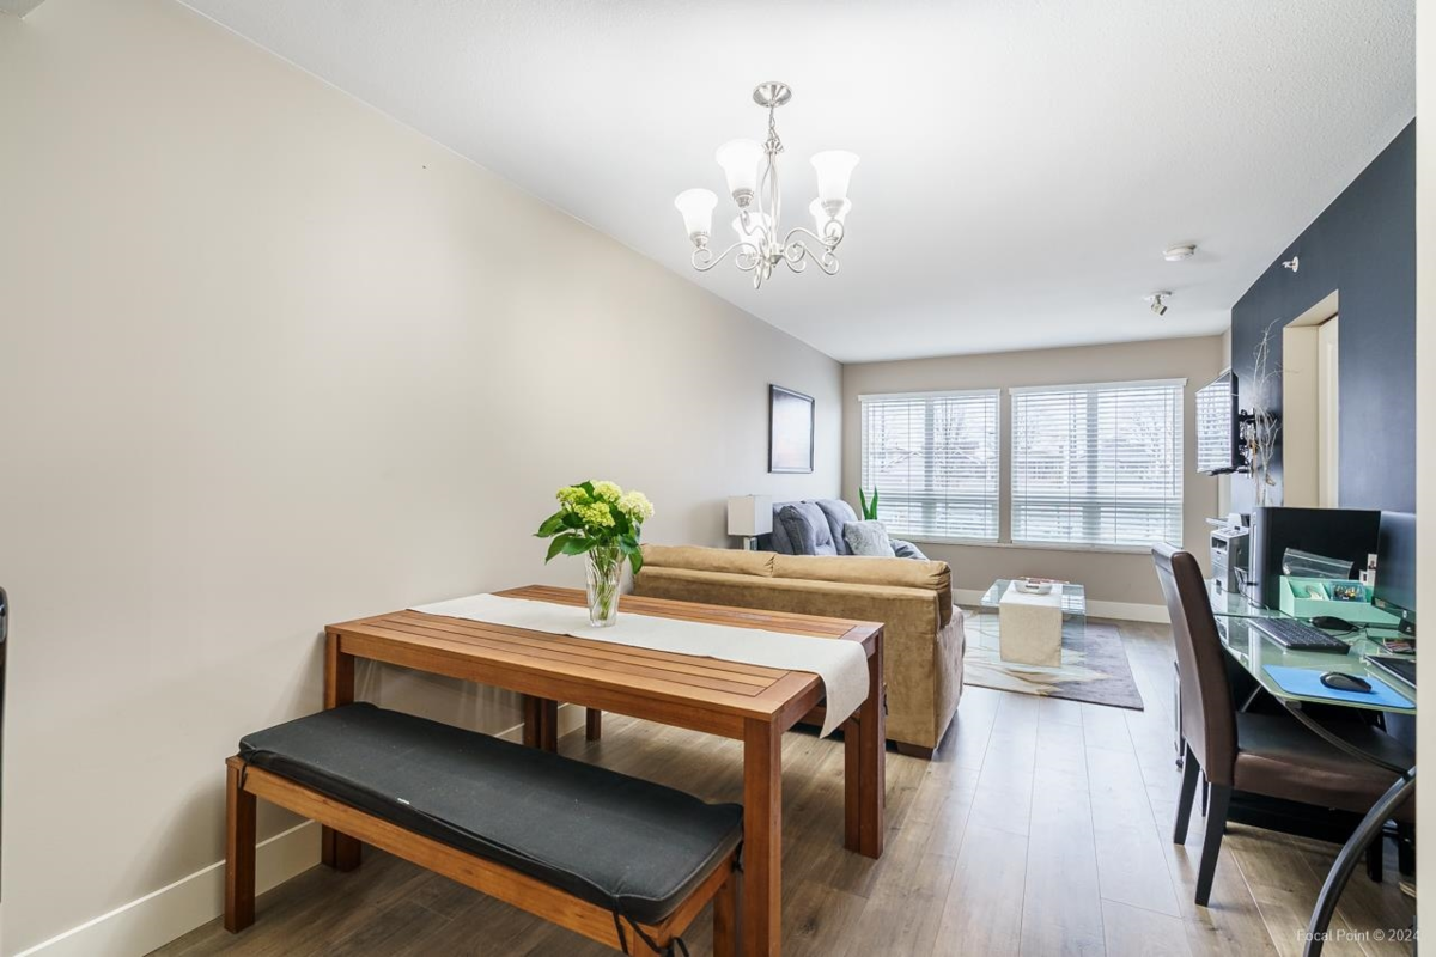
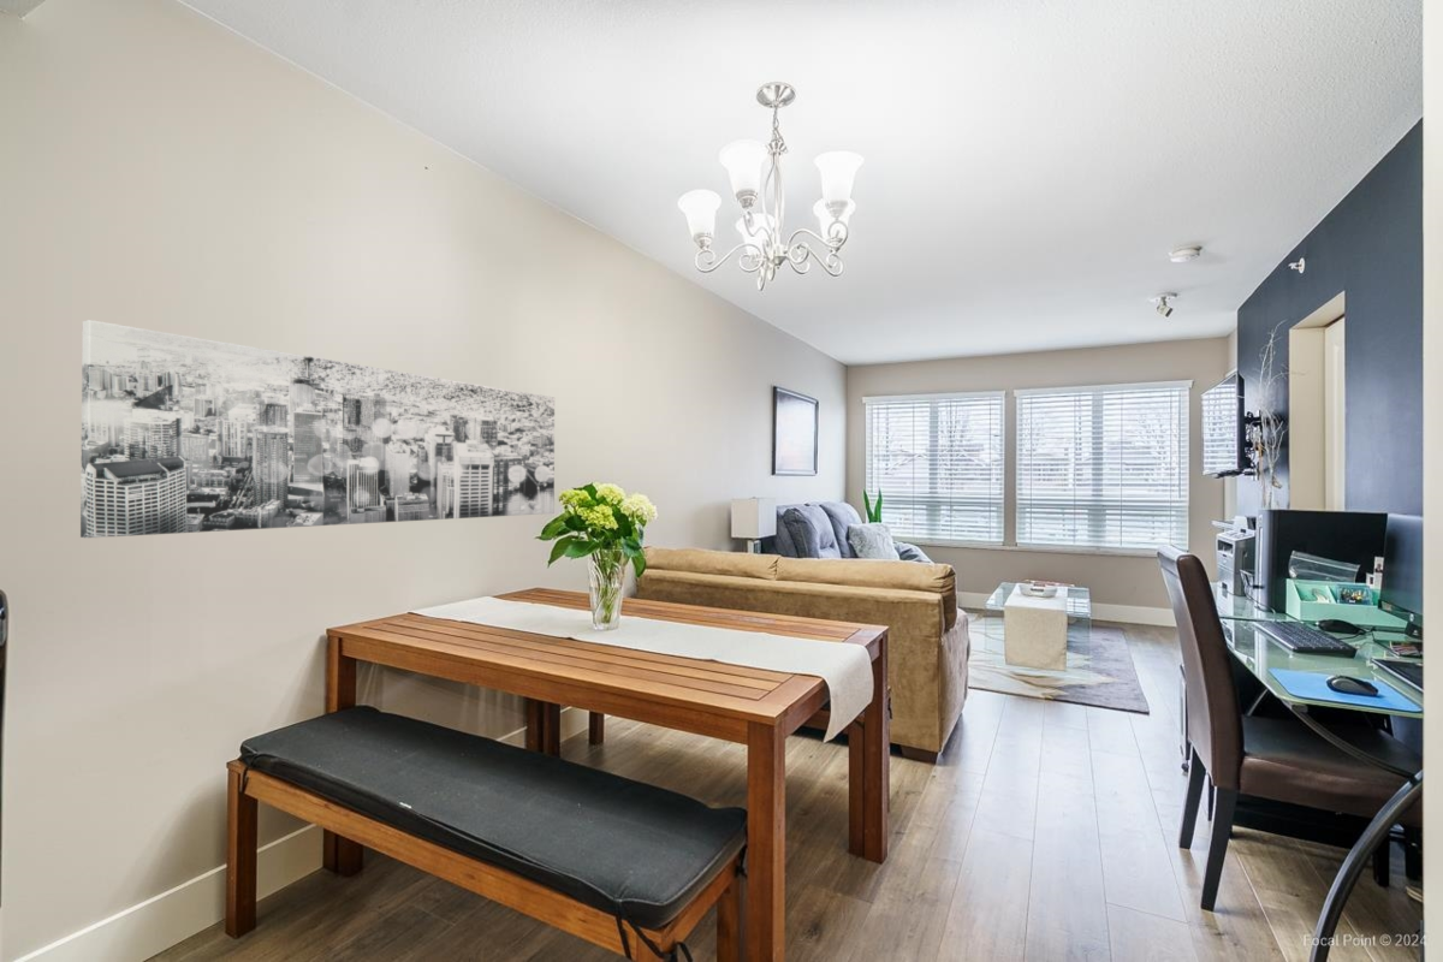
+ wall art [79,319,556,539]
